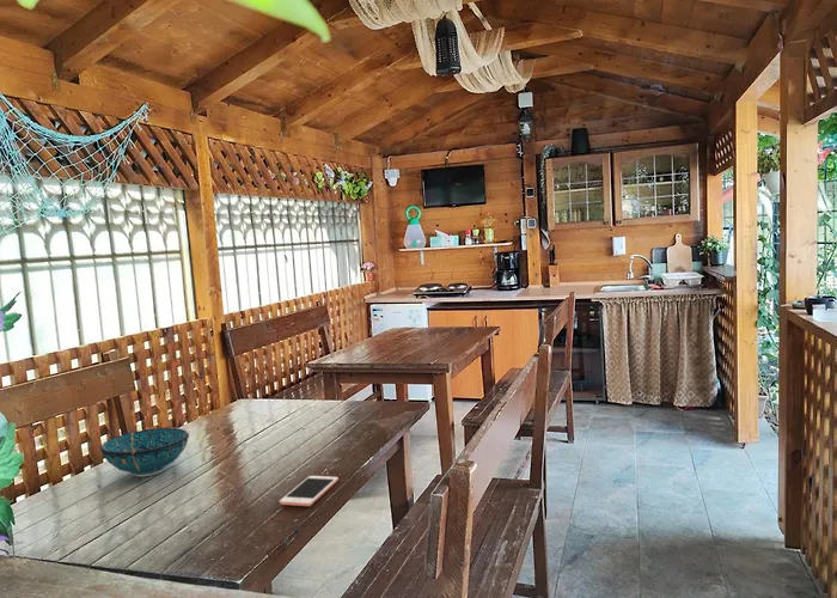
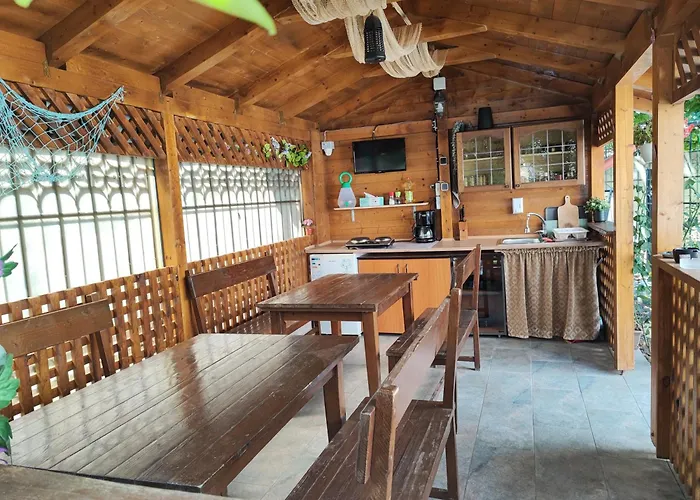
- cell phone [279,475,340,507]
- decorative bowl [99,427,190,477]
